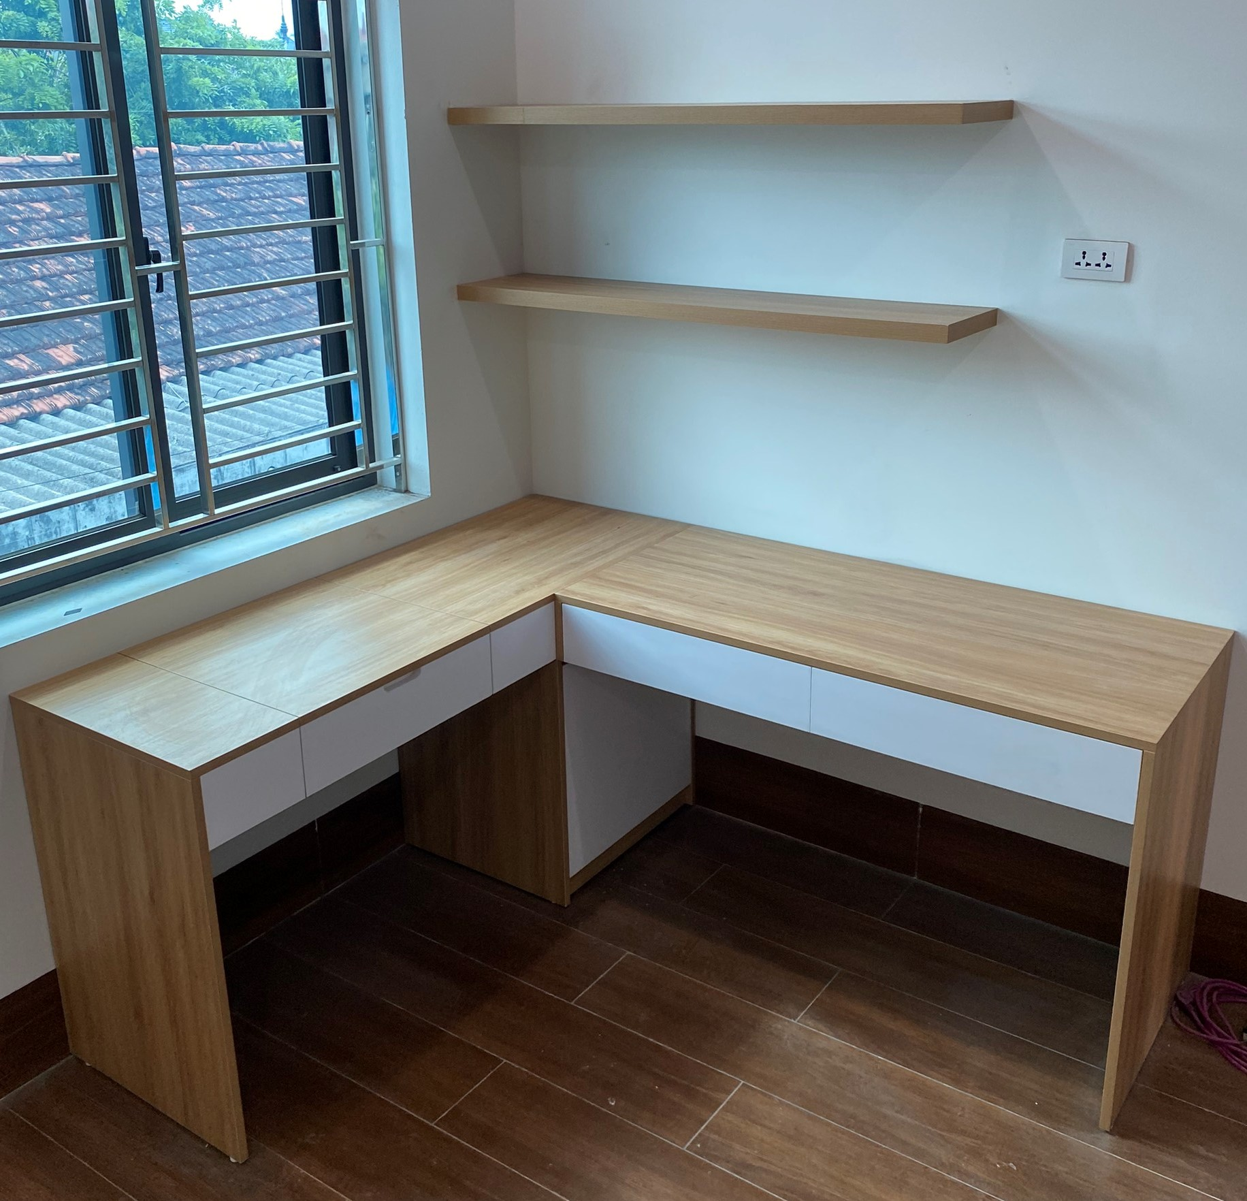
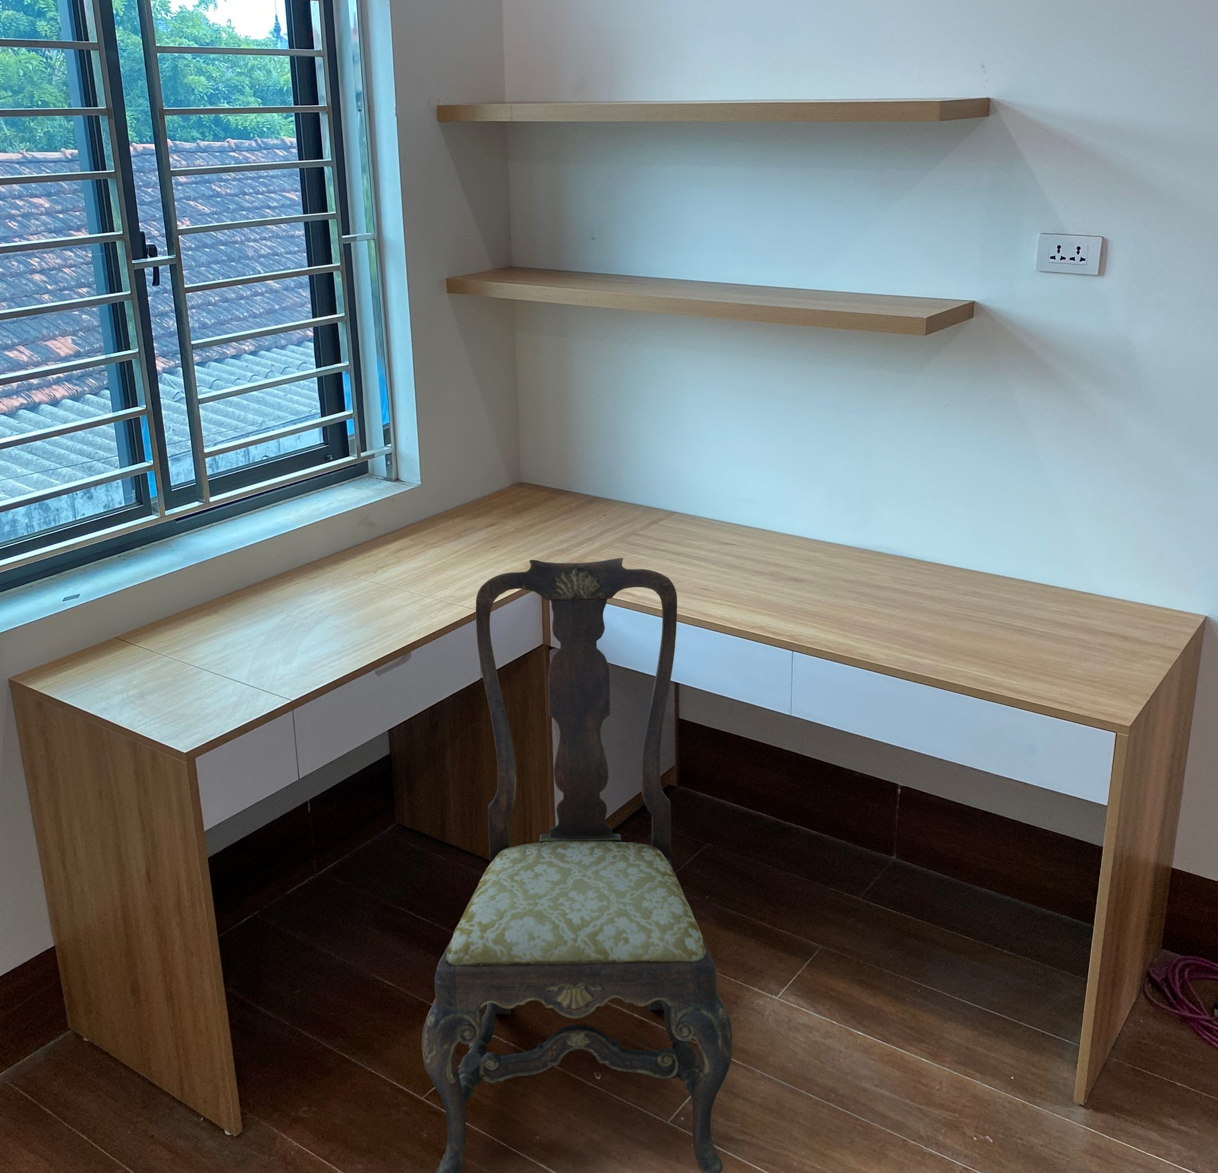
+ dining chair [421,557,733,1173]
